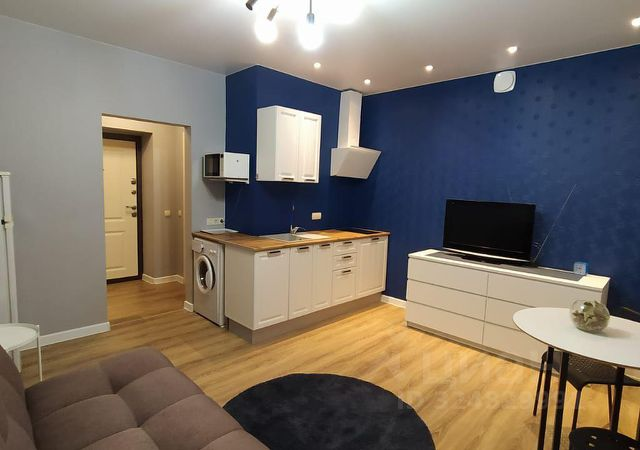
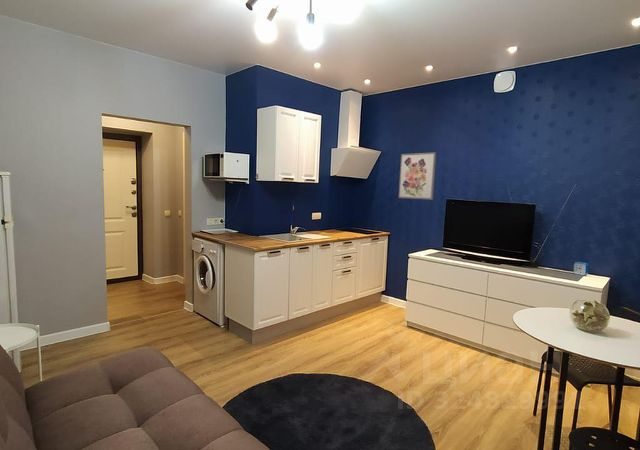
+ wall art [398,151,437,201]
